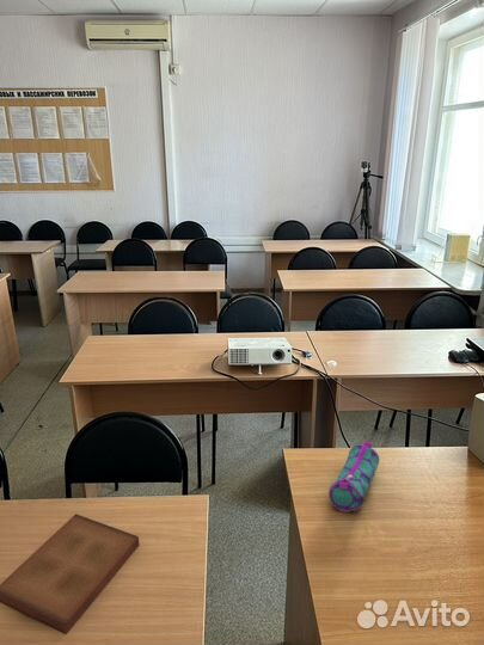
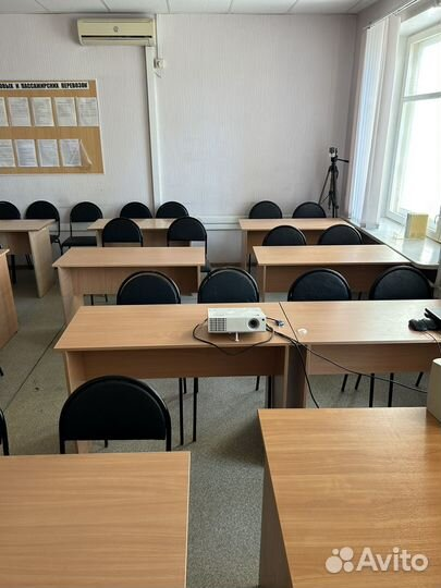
- book [0,512,140,635]
- pencil case [327,440,380,514]
